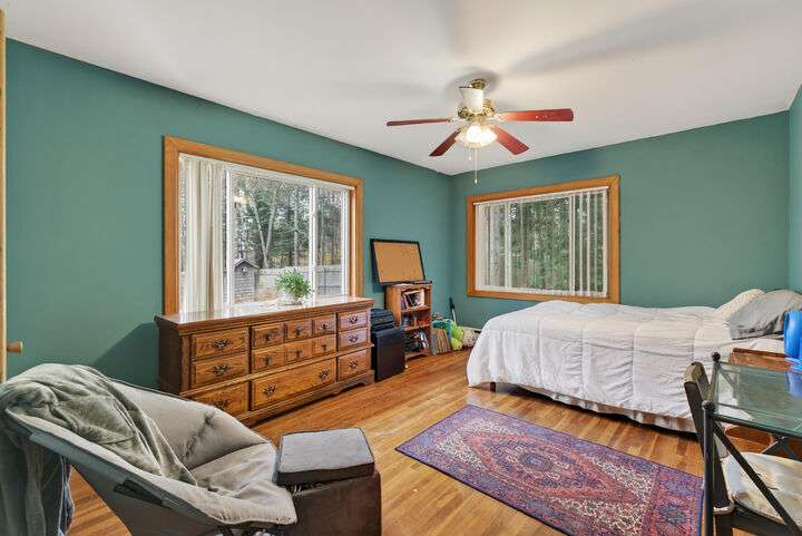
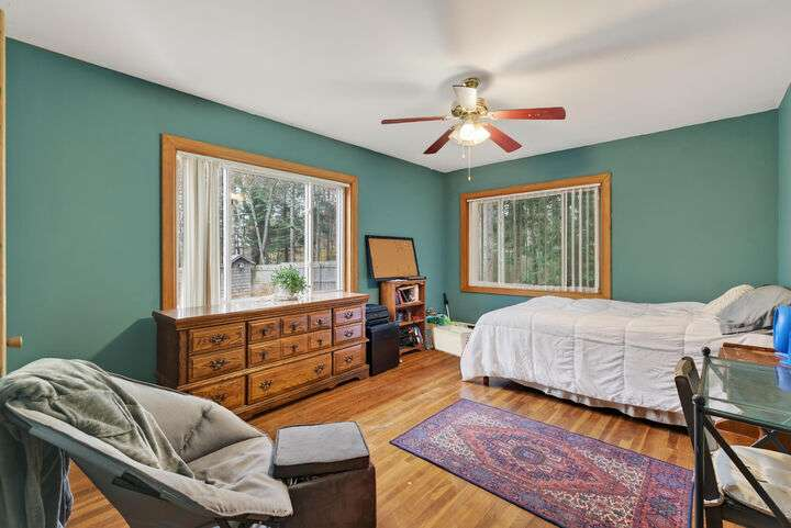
+ storage bin [432,324,474,358]
